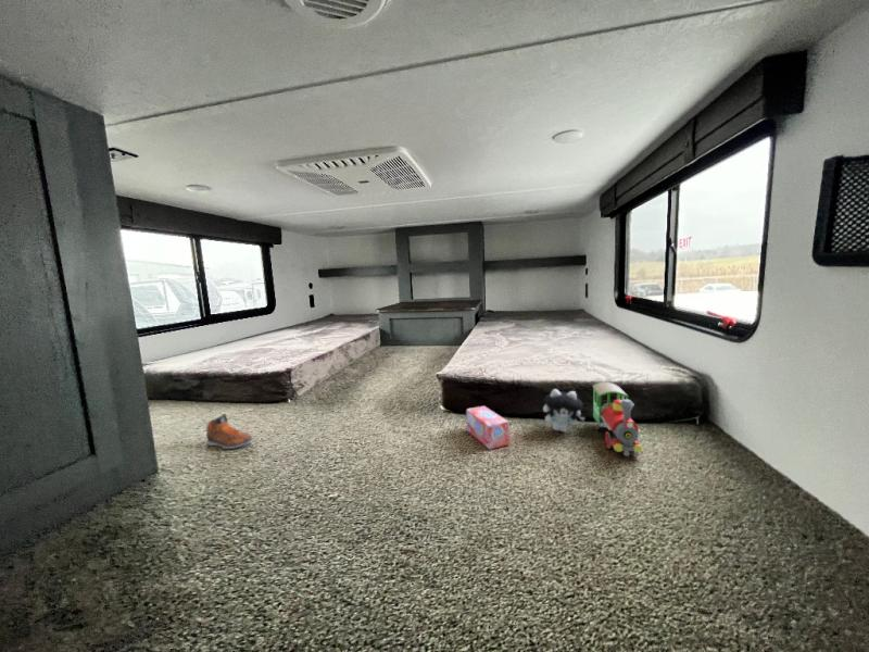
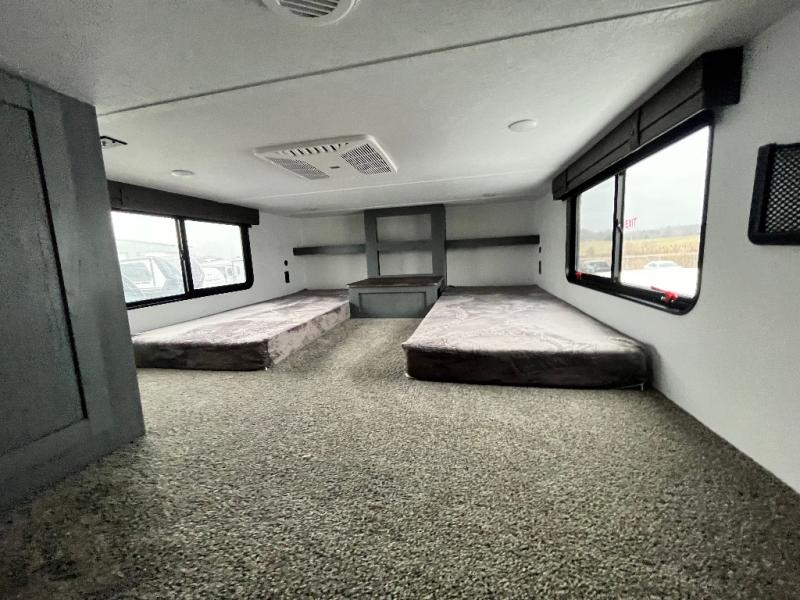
- sneaker [205,413,253,450]
- box [465,405,511,451]
- plush toy [542,388,587,432]
- toy train [592,381,644,457]
